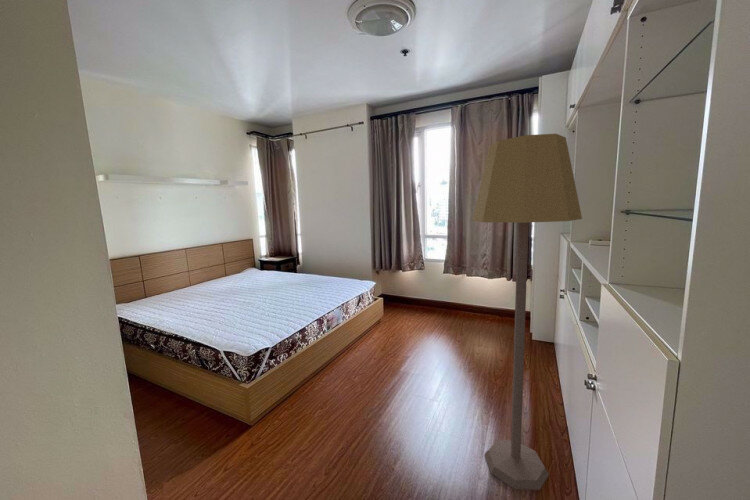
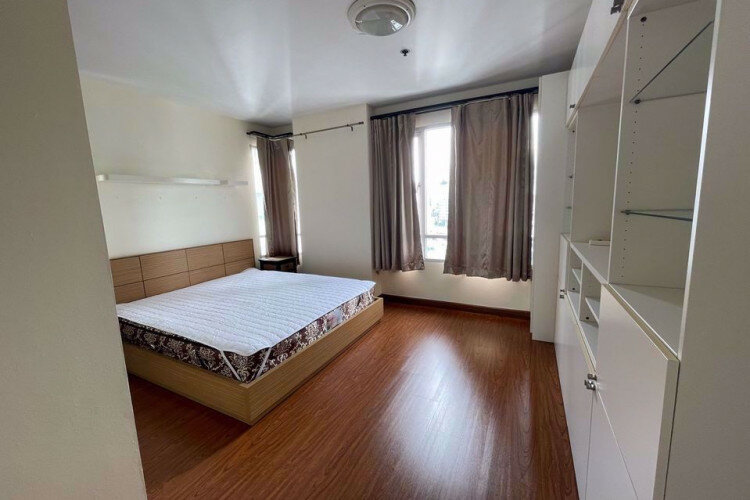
- lamp [471,133,583,491]
